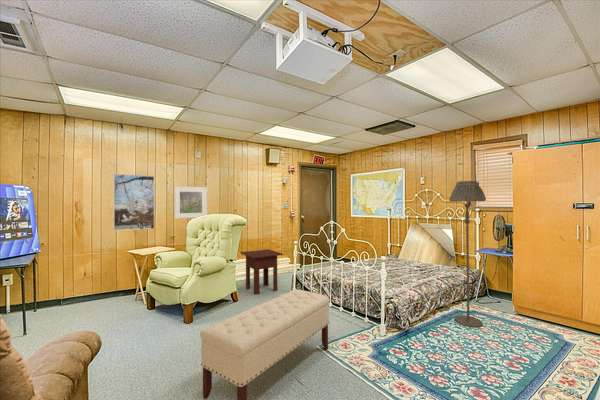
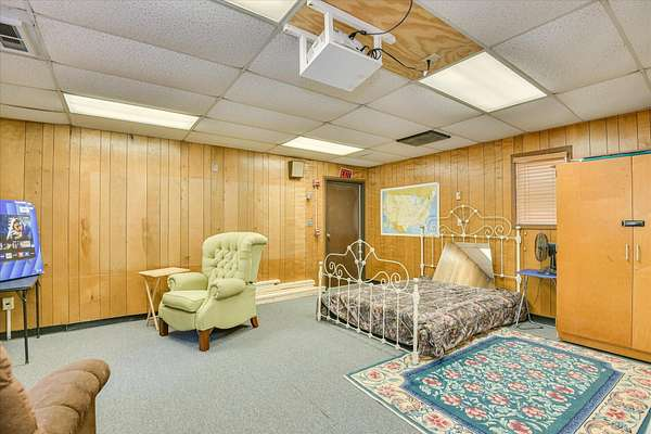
- floor lamp [448,180,487,328]
- bench [199,288,331,400]
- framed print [113,173,155,232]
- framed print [173,185,208,219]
- side table [239,248,284,296]
